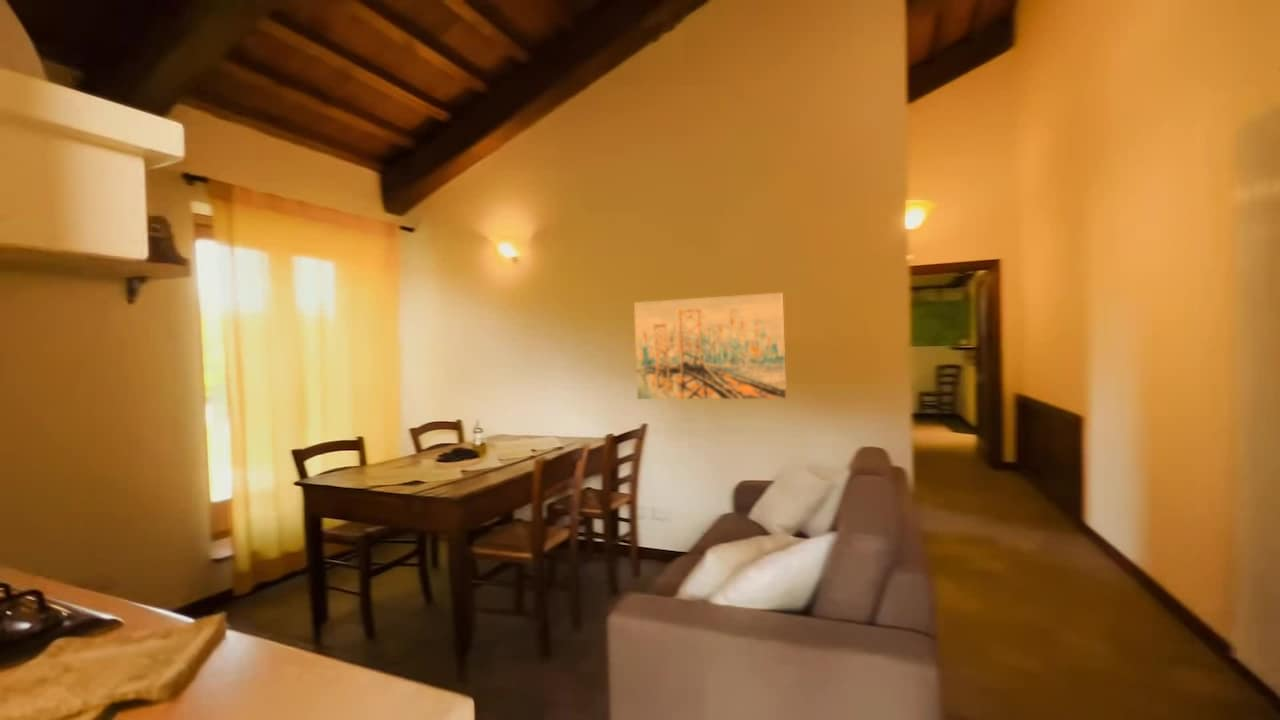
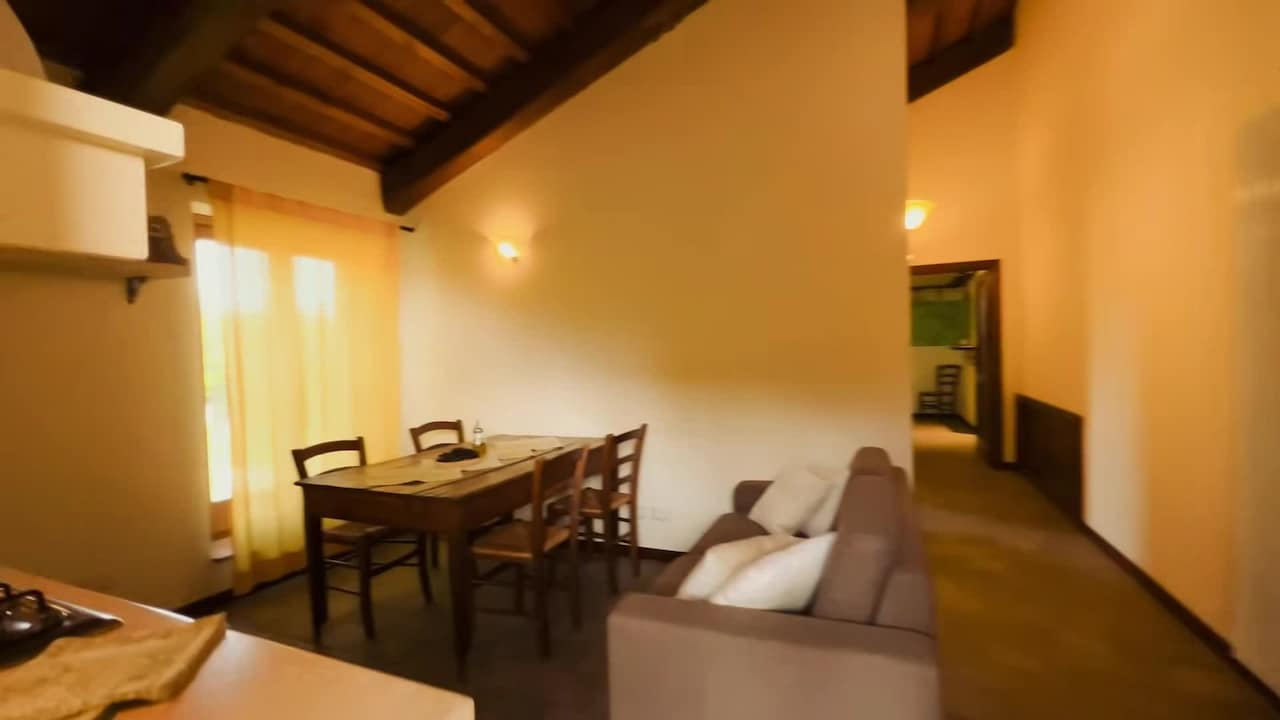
- wall art [633,292,787,400]
